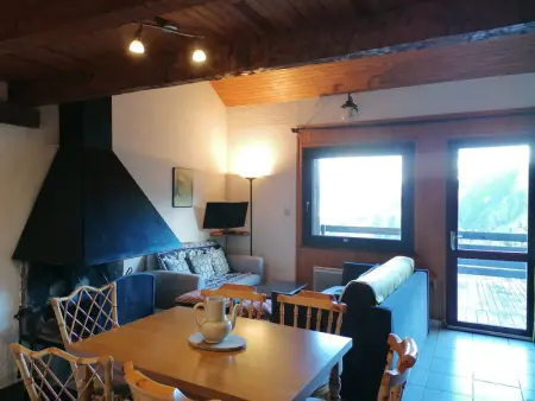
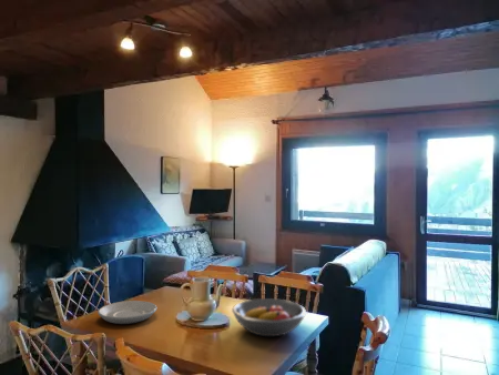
+ plate [96,300,159,325]
+ fruit bowl [231,297,307,337]
